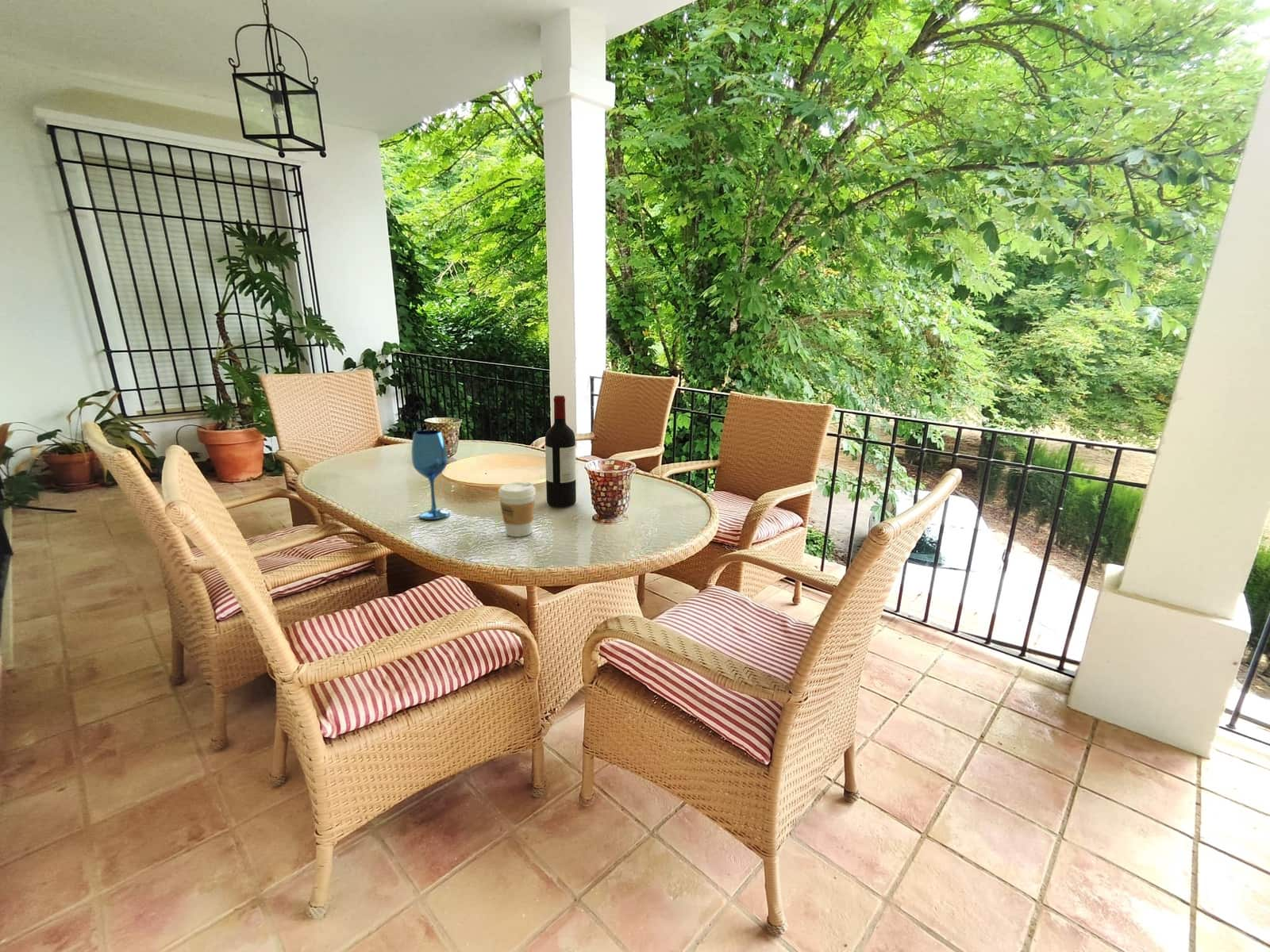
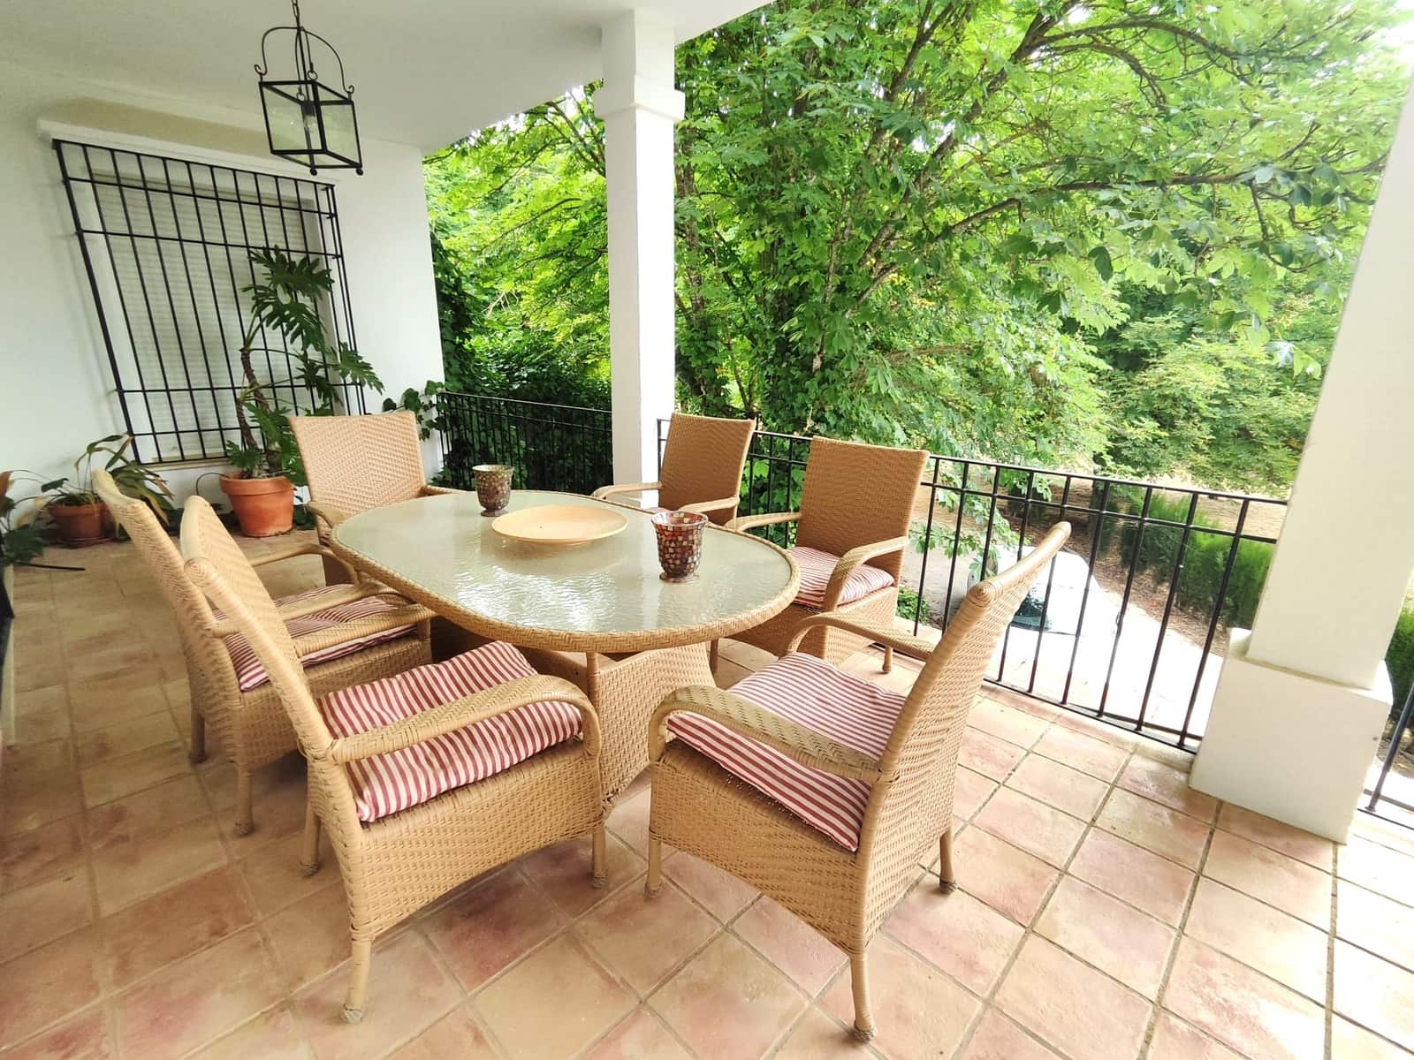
- wine bottle [545,394,577,508]
- wineglass [410,429,450,520]
- coffee cup [498,481,537,537]
